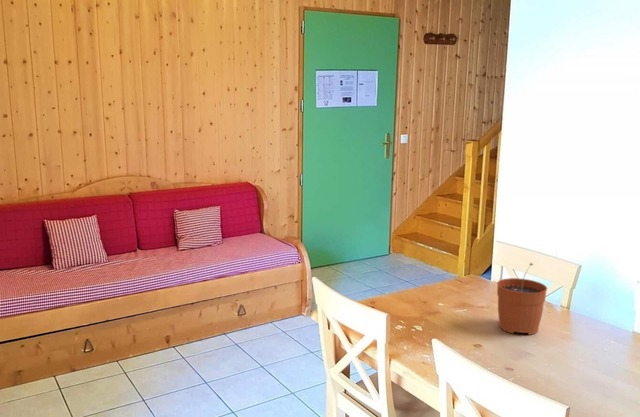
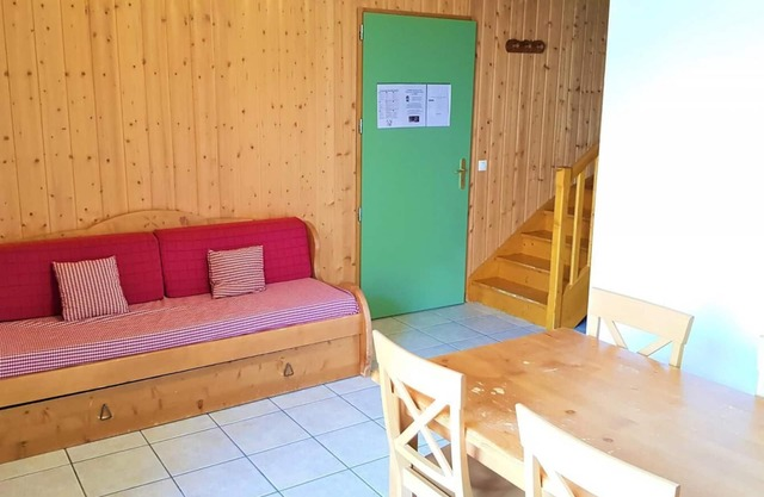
- plant pot [496,262,548,336]
